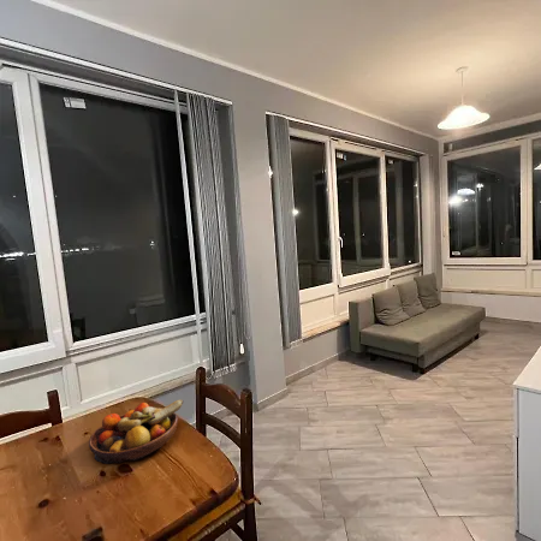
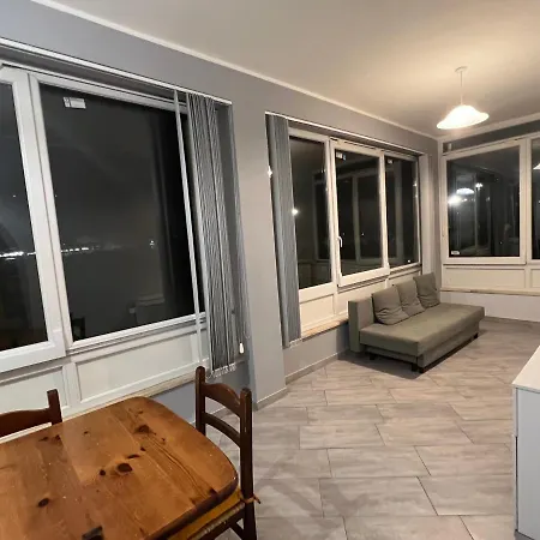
- fruit bowl [88,399,185,465]
